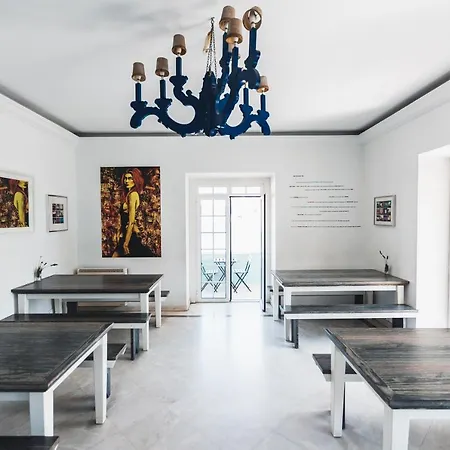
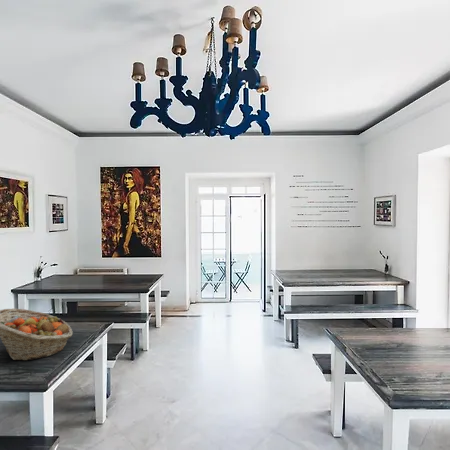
+ fruit basket [0,308,74,361]
